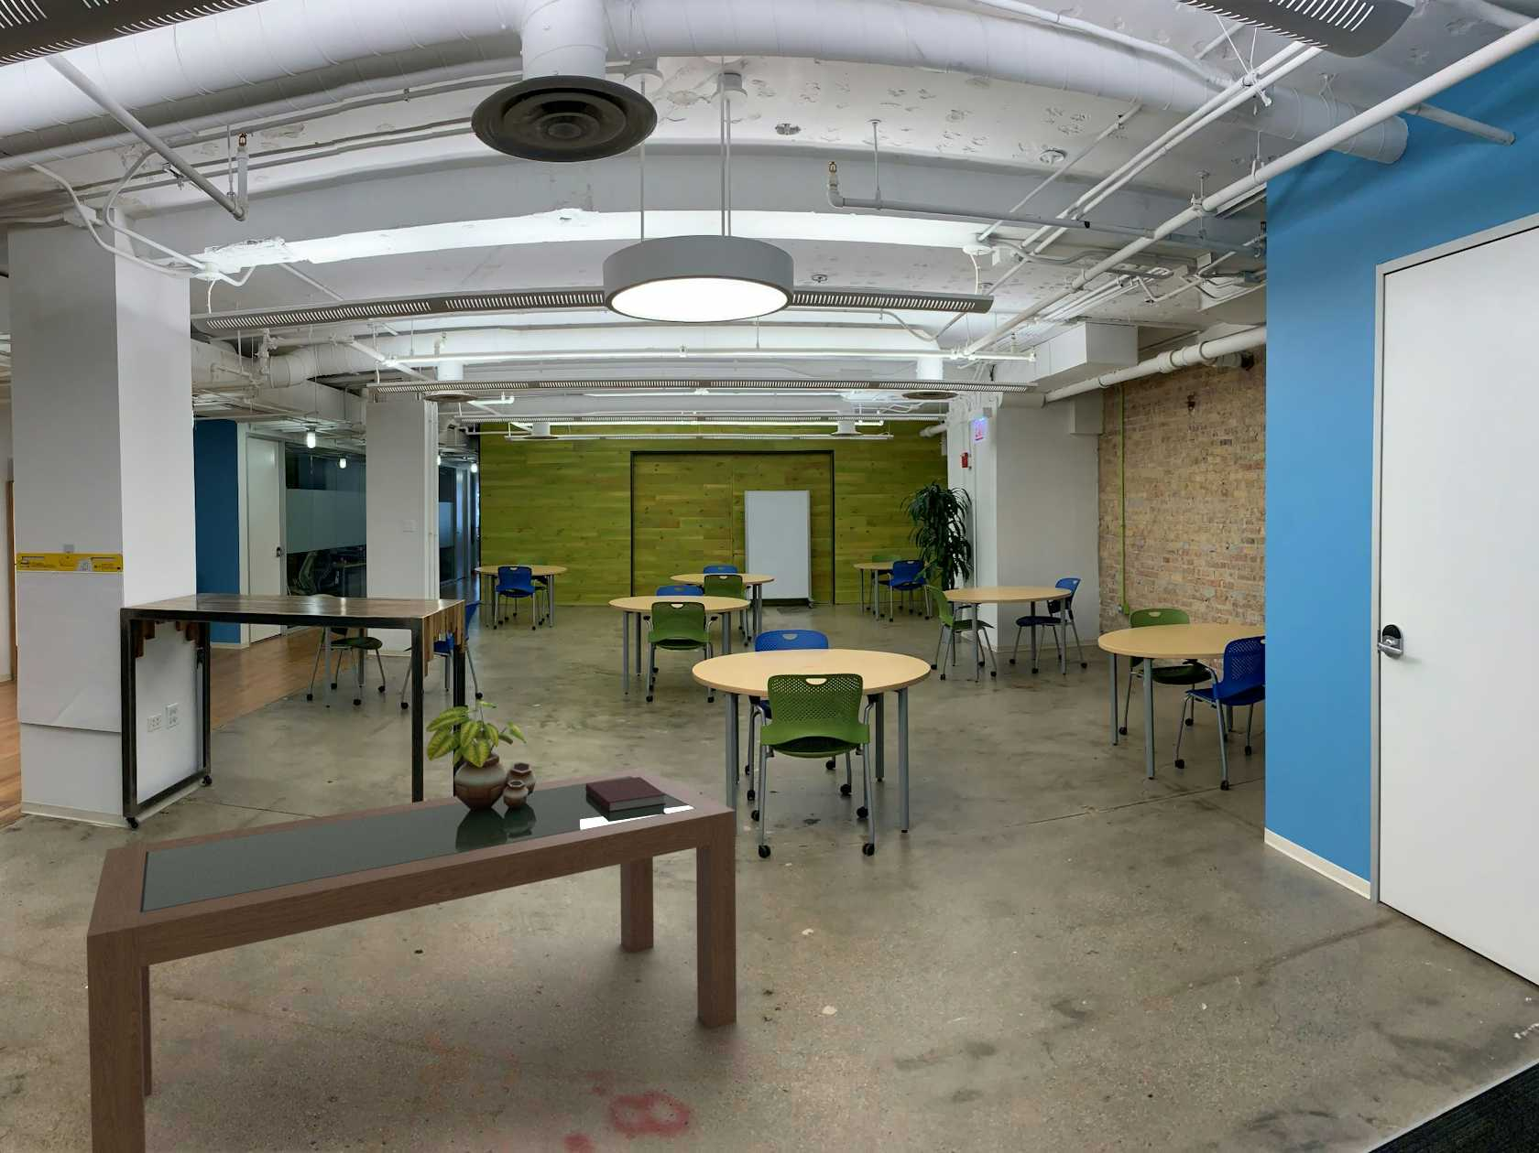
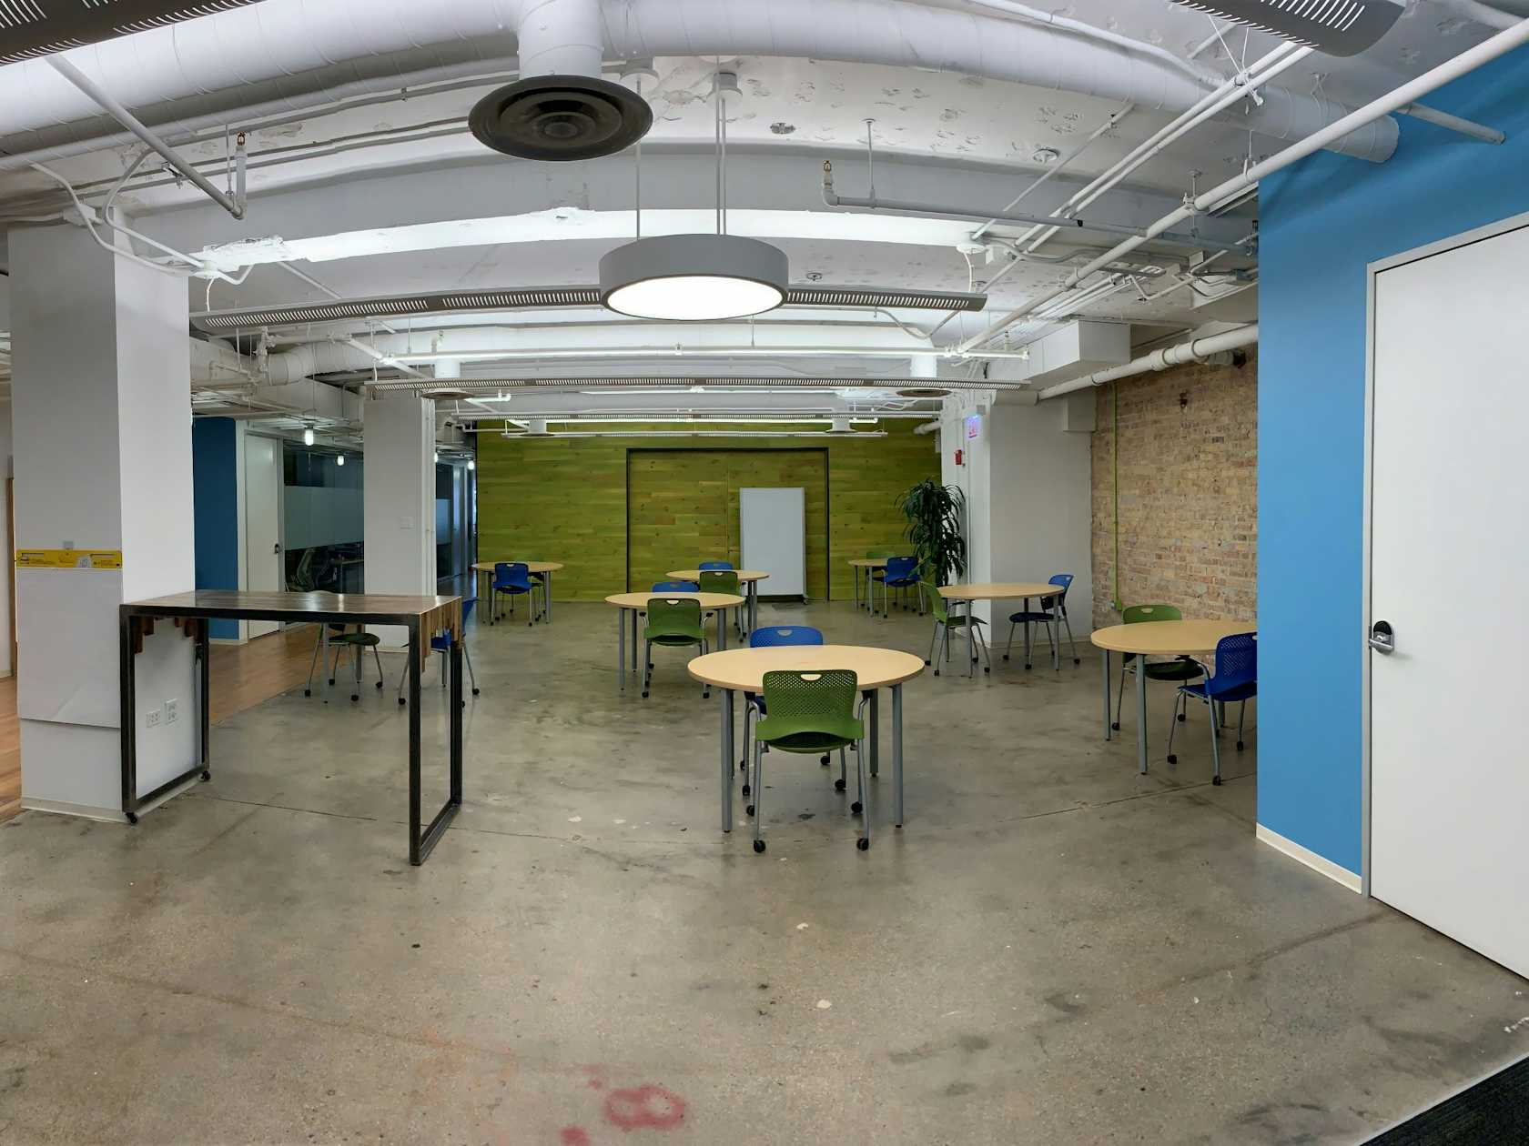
- notebook [585,776,666,811]
- potted plant [425,700,537,810]
- dining table [86,767,738,1153]
